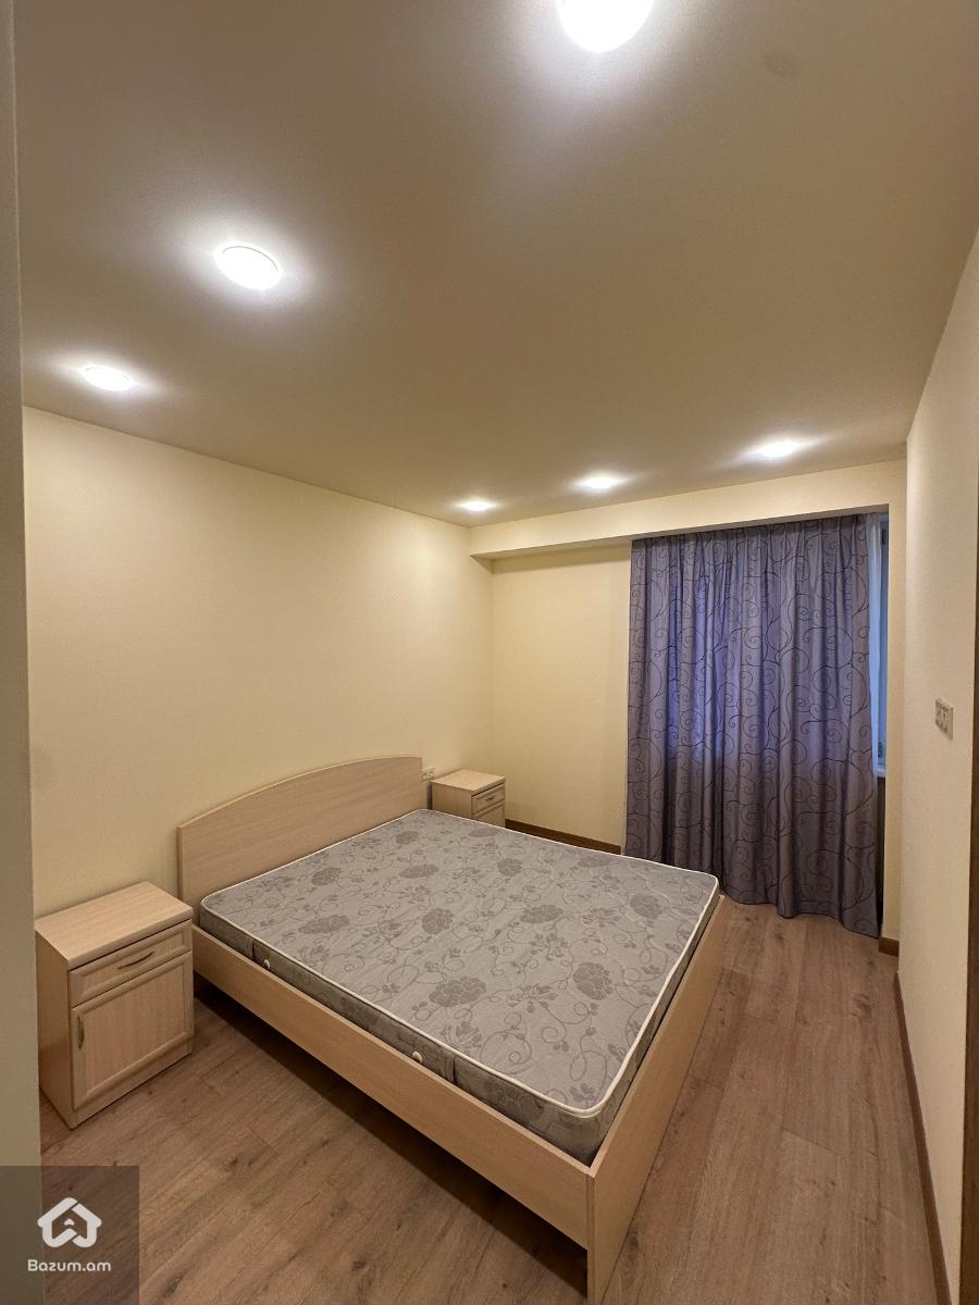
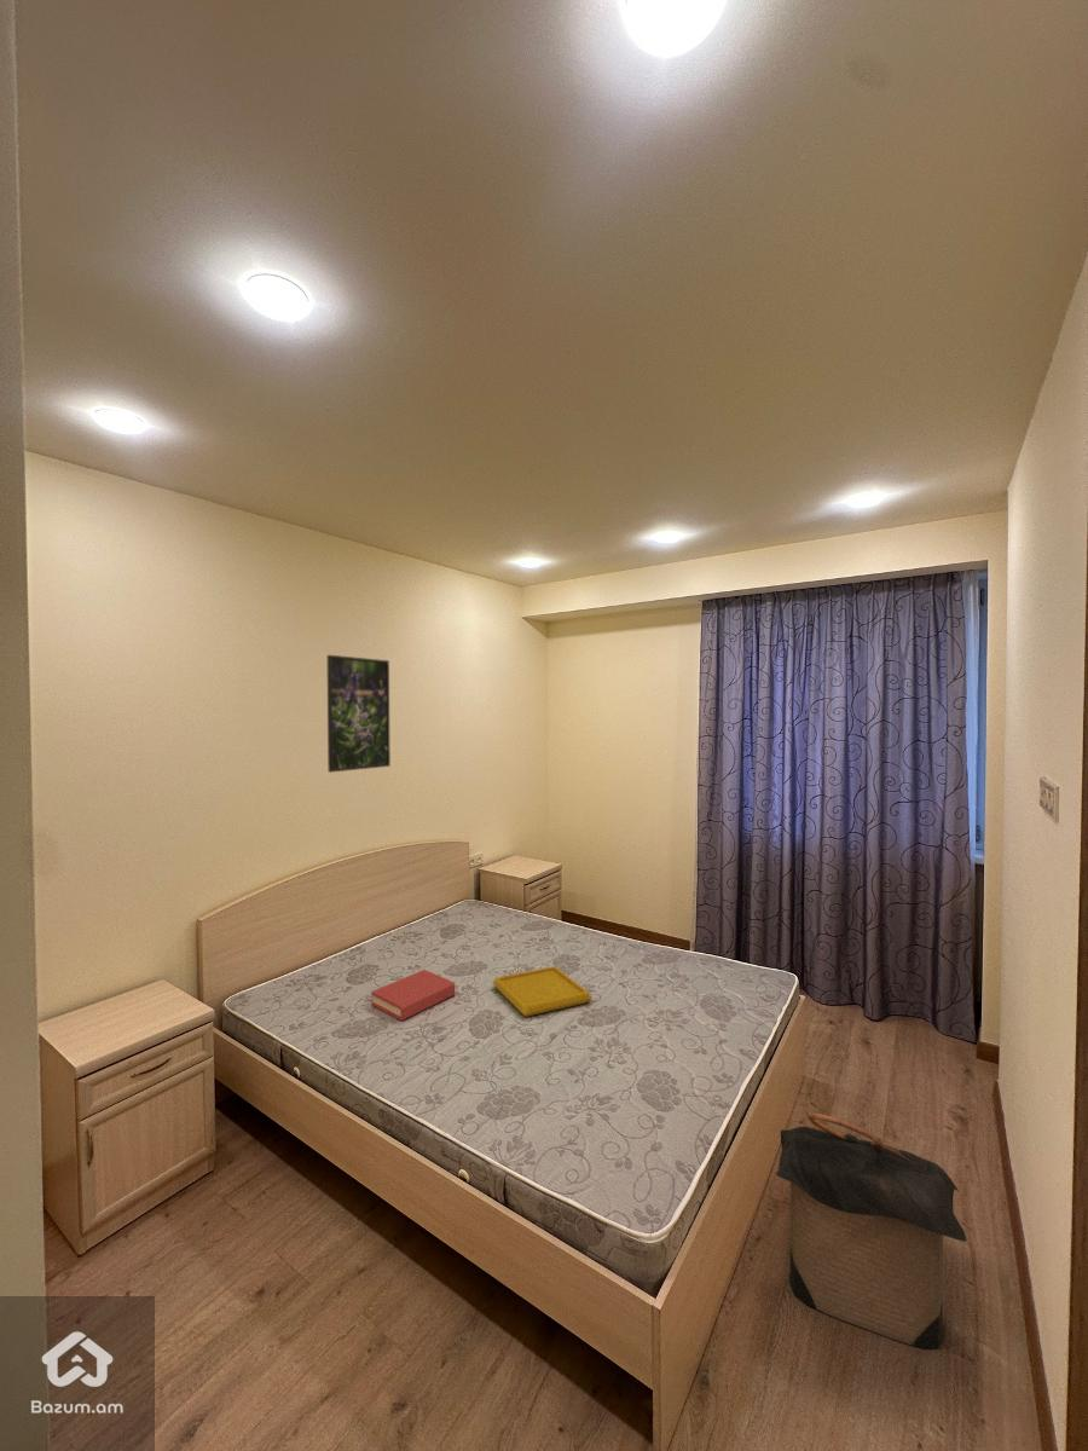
+ hardback book [370,969,456,1022]
+ laundry hamper [776,1112,968,1351]
+ serving tray [492,965,592,1018]
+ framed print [326,654,392,774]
